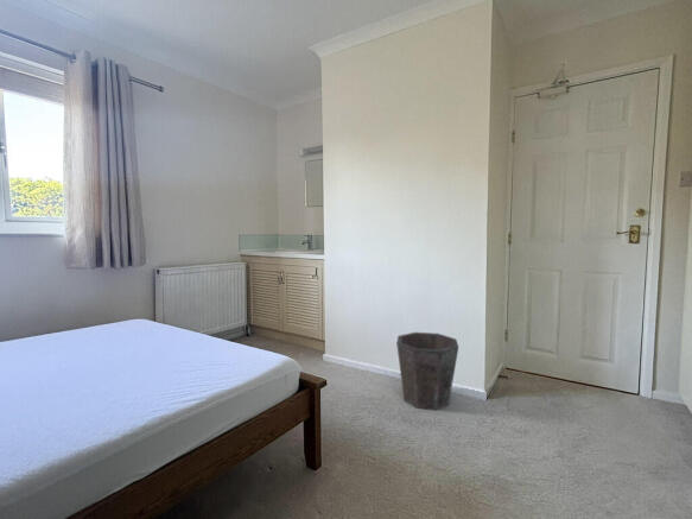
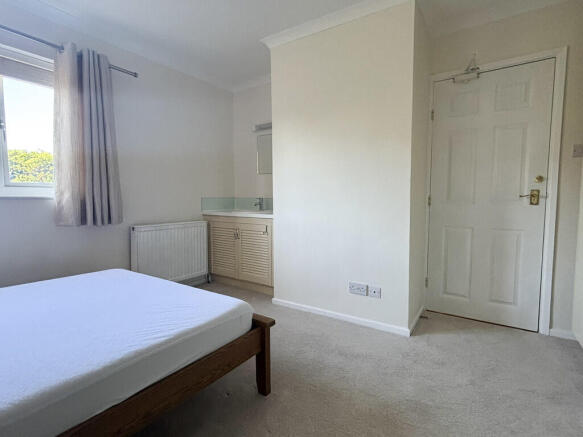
- waste bin [395,331,459,411]
